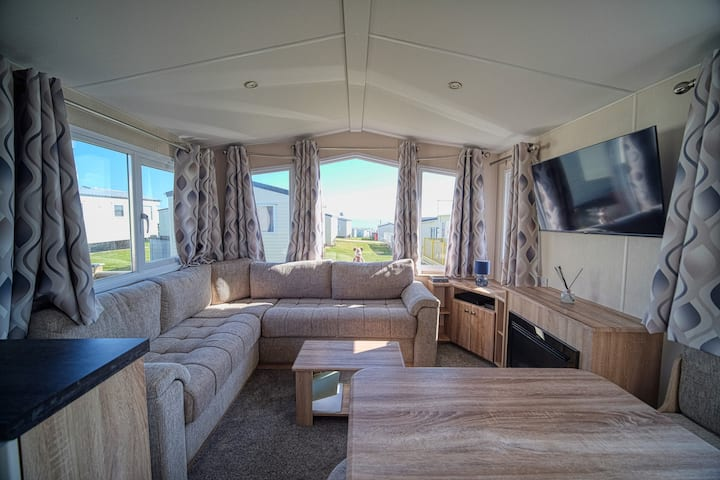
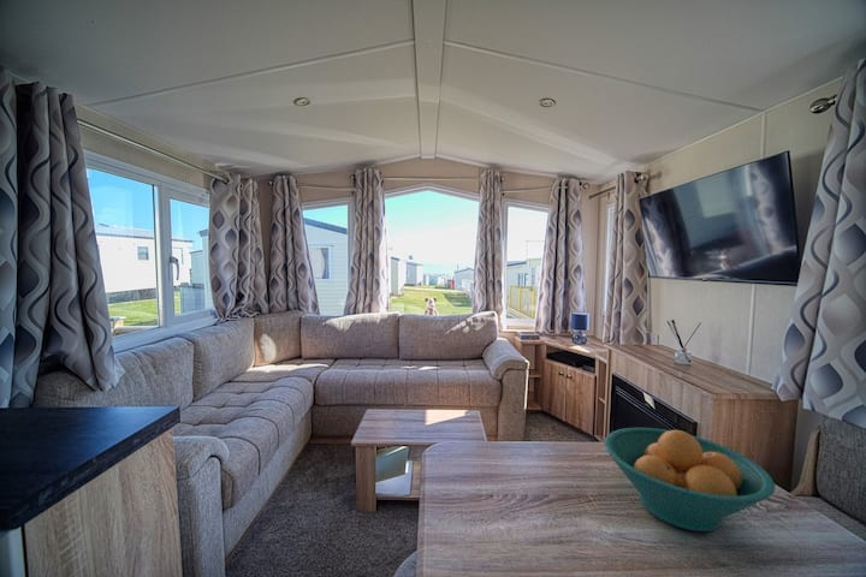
+ fruit bowl [603,427,776,533]
